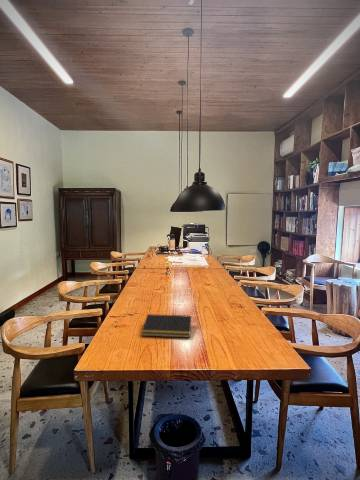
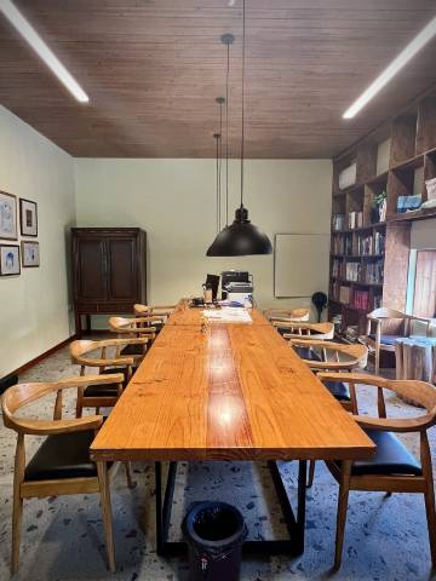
- notepad [140,313,192,339]
